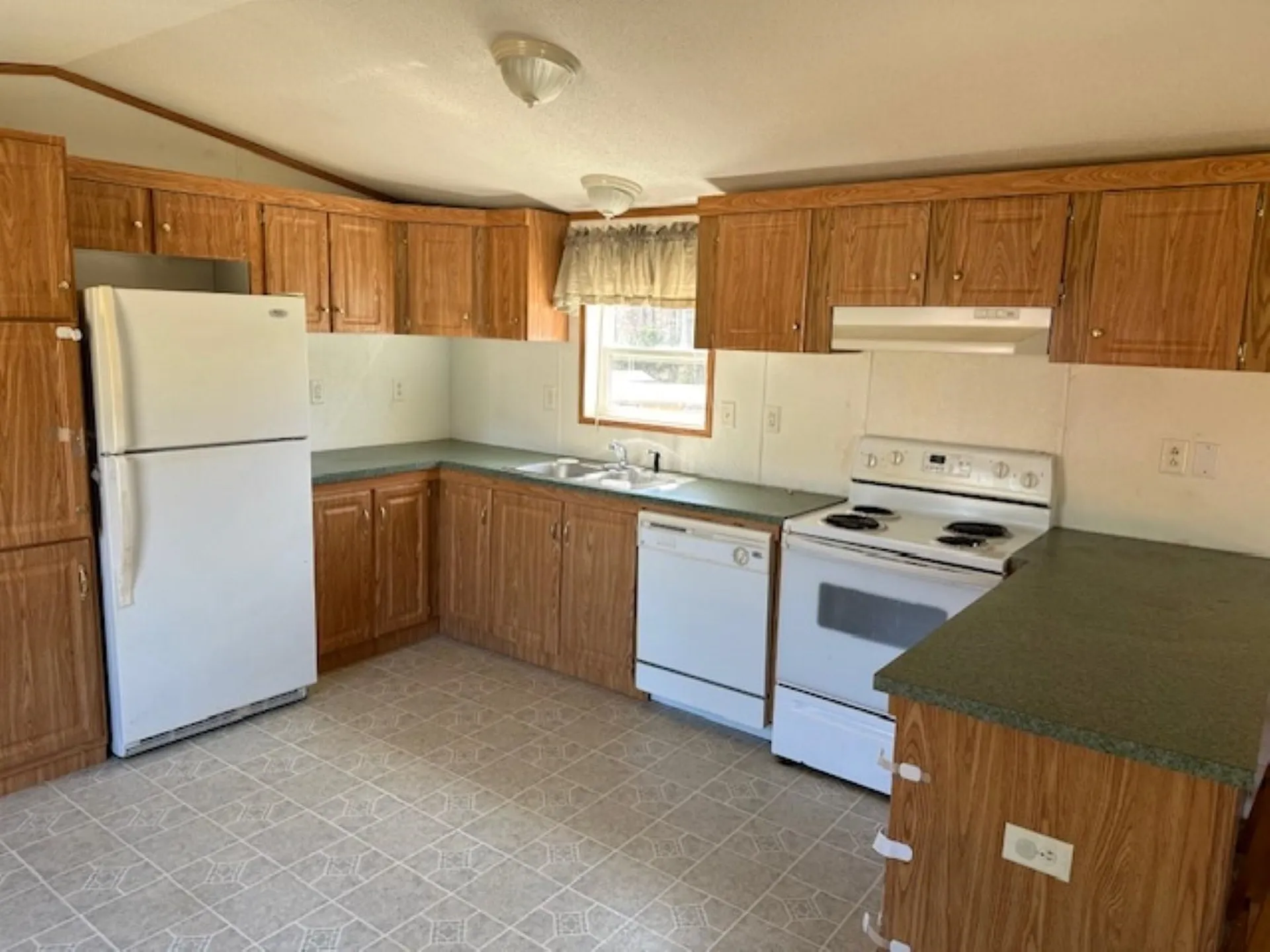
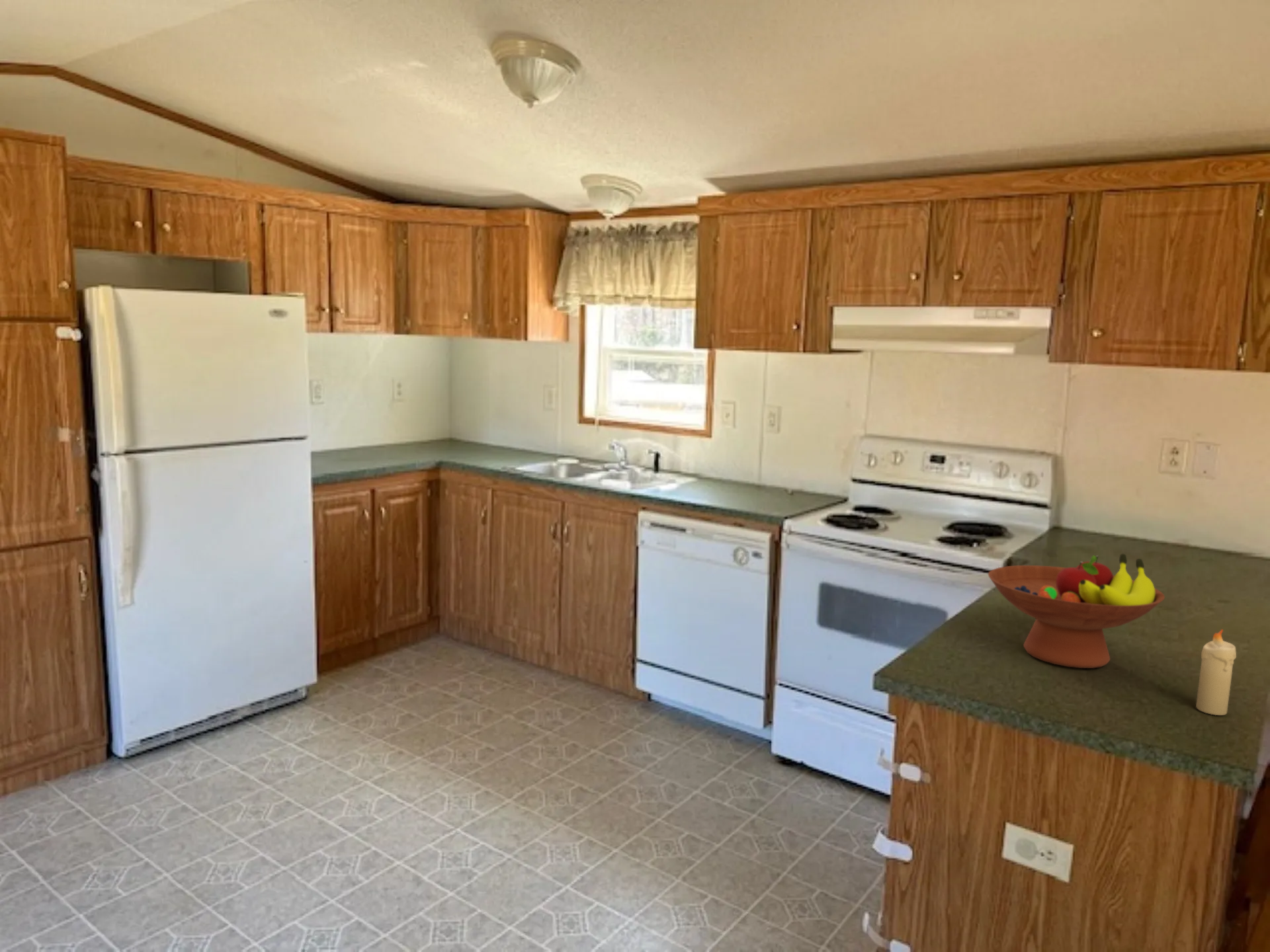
+ fruit bowl [988,553,1165,669]
+ candle [1195,629,1237,716]
